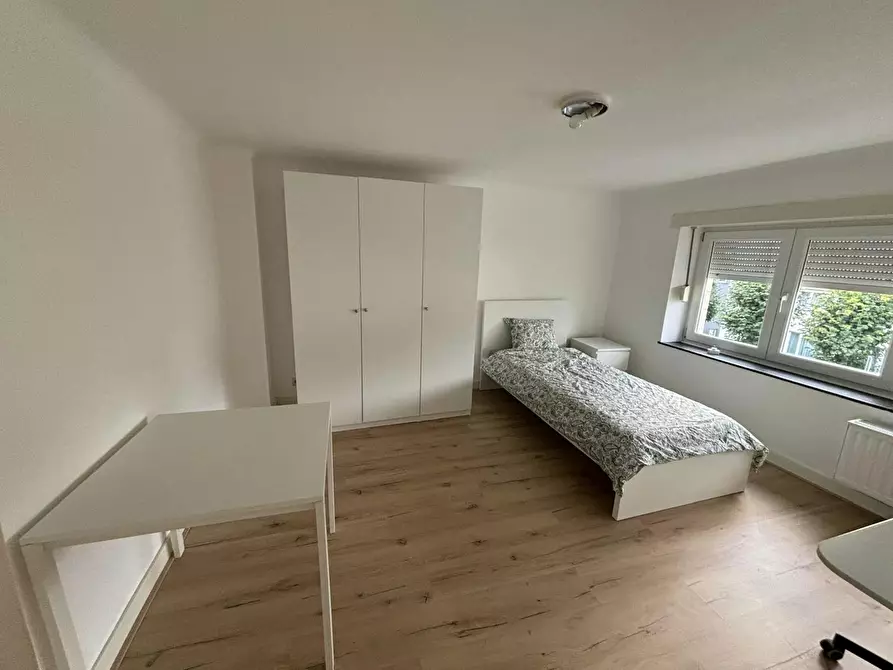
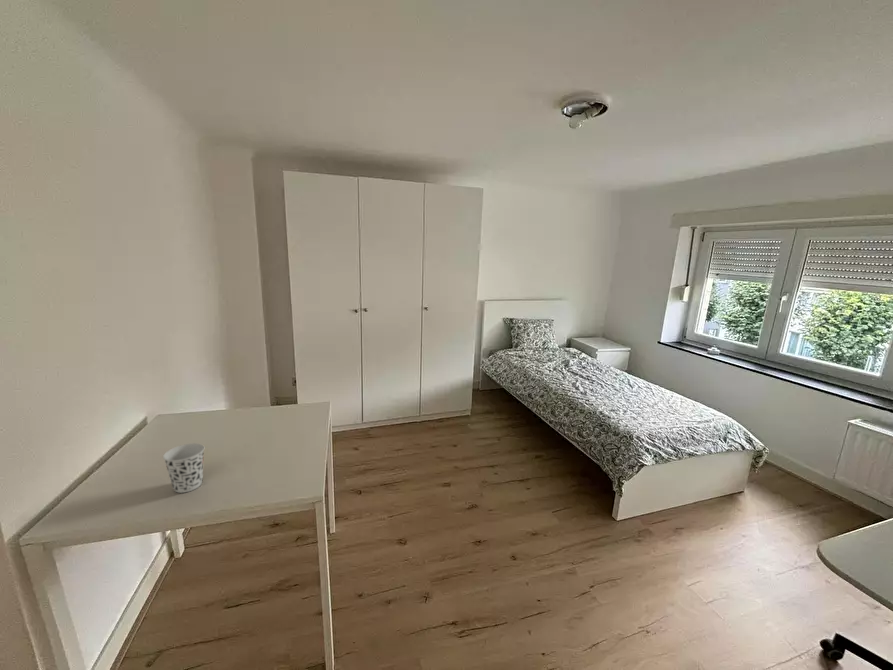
+ cup [162,442,205,494]
